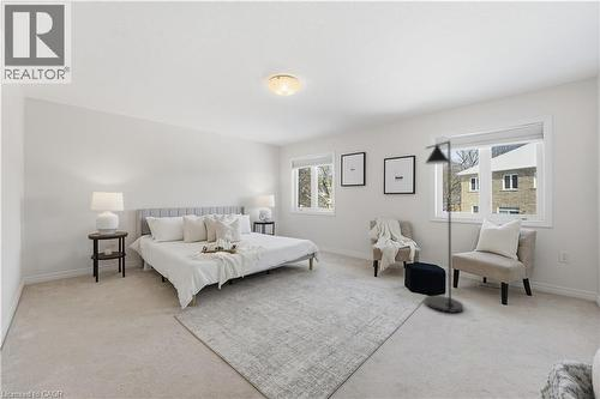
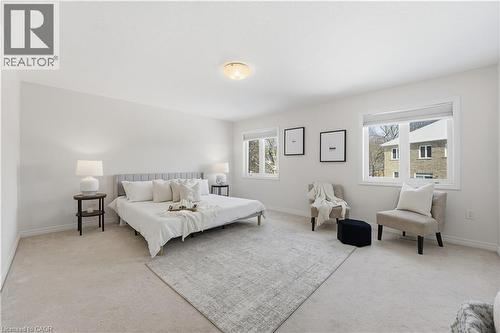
- floor lamp [424,140,464,314]
